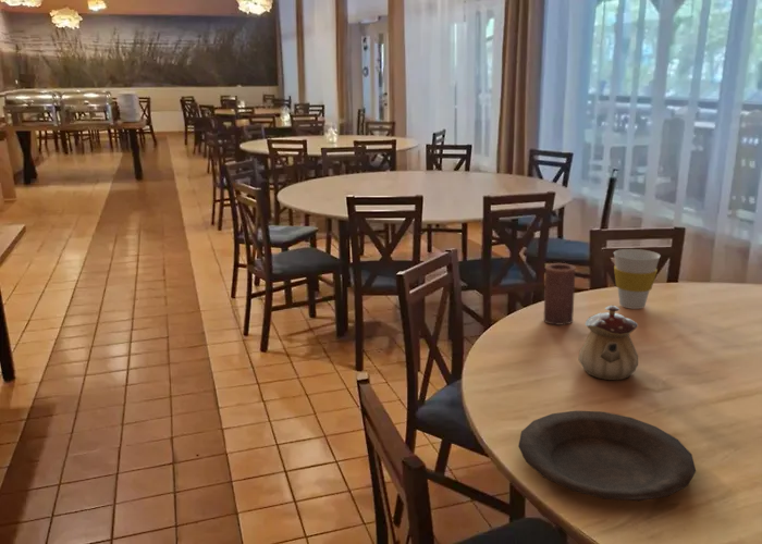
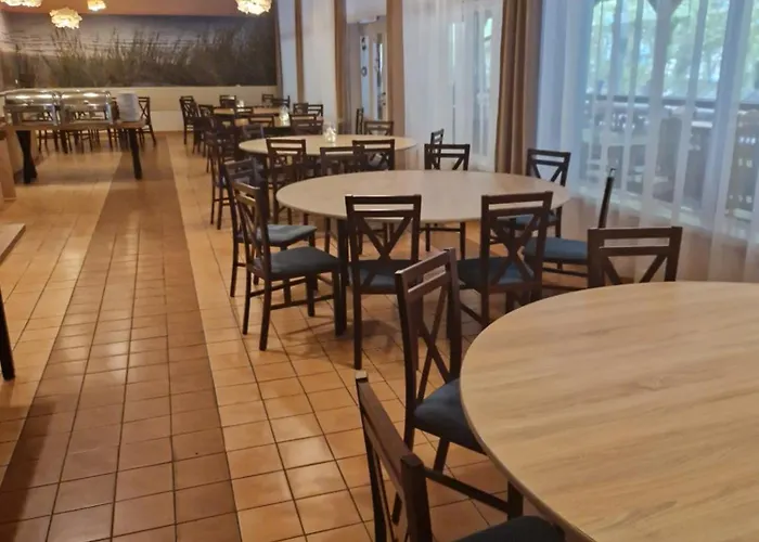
- candle [543,262,576,326]
- teapot [577,305,639,381]
- cup [613,248,662,310]
- plate [517,409,697,502]
